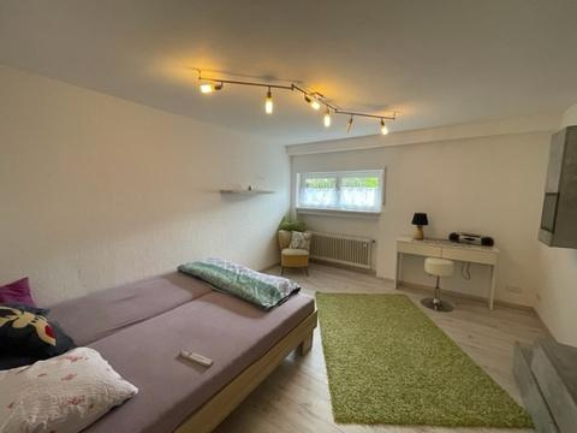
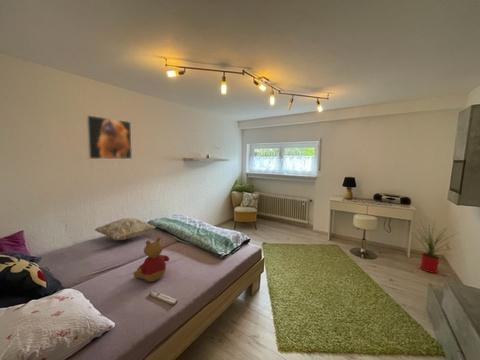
+ house plant [409,219,460,274]
+ decorative pillow [94,217,157,241]
+ stuffed bear [133,236,170,283]
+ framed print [85,114,133,160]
